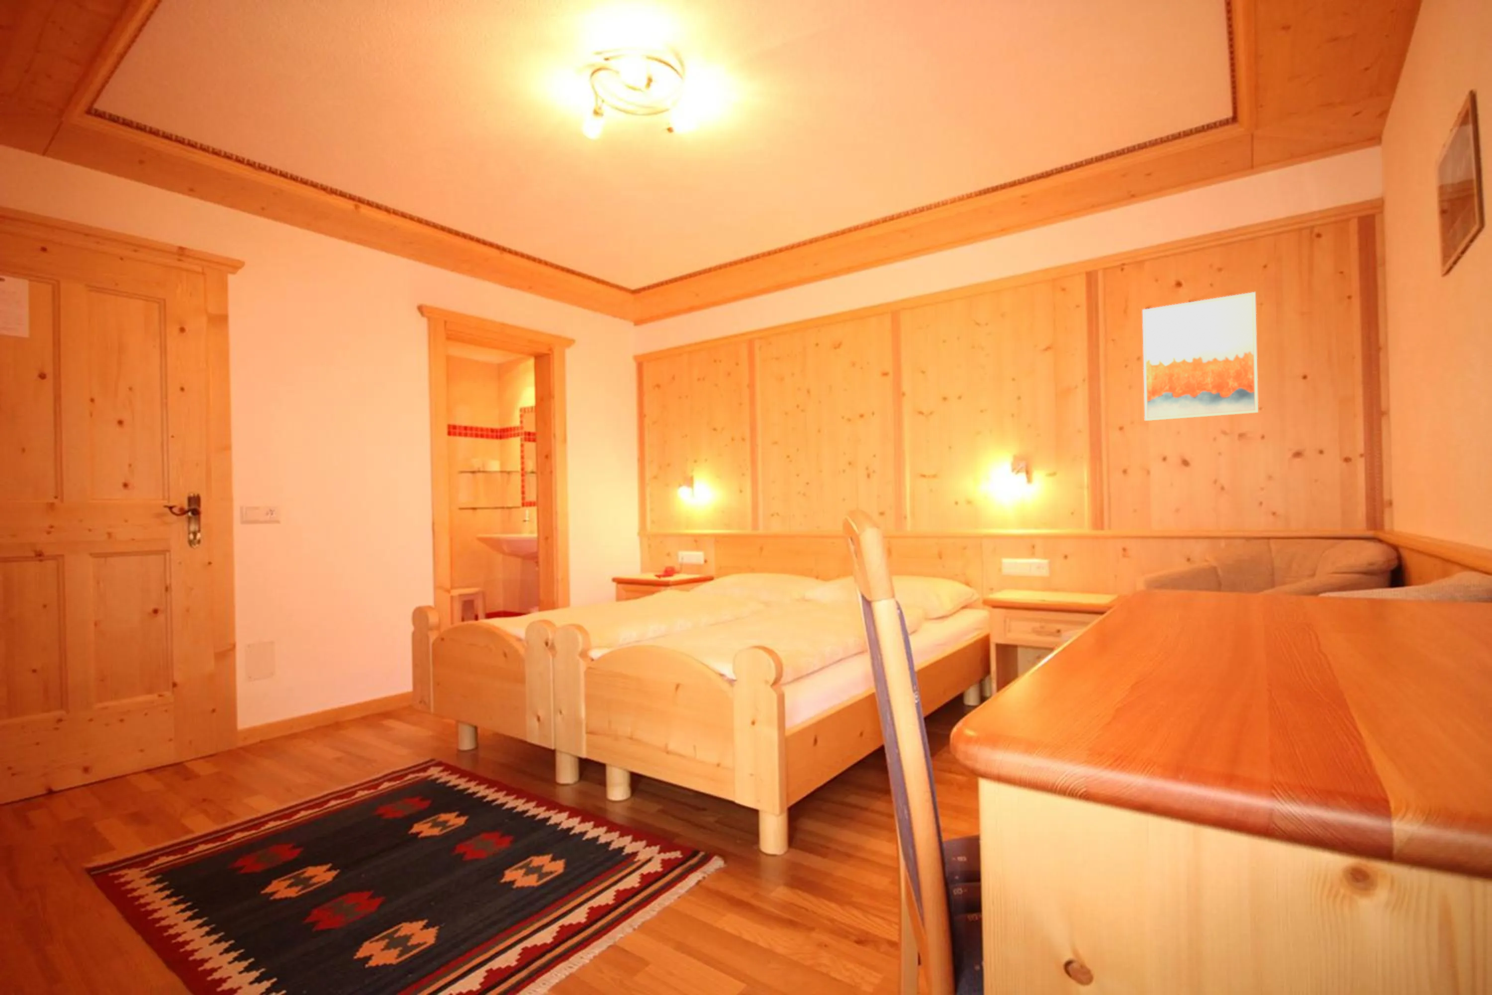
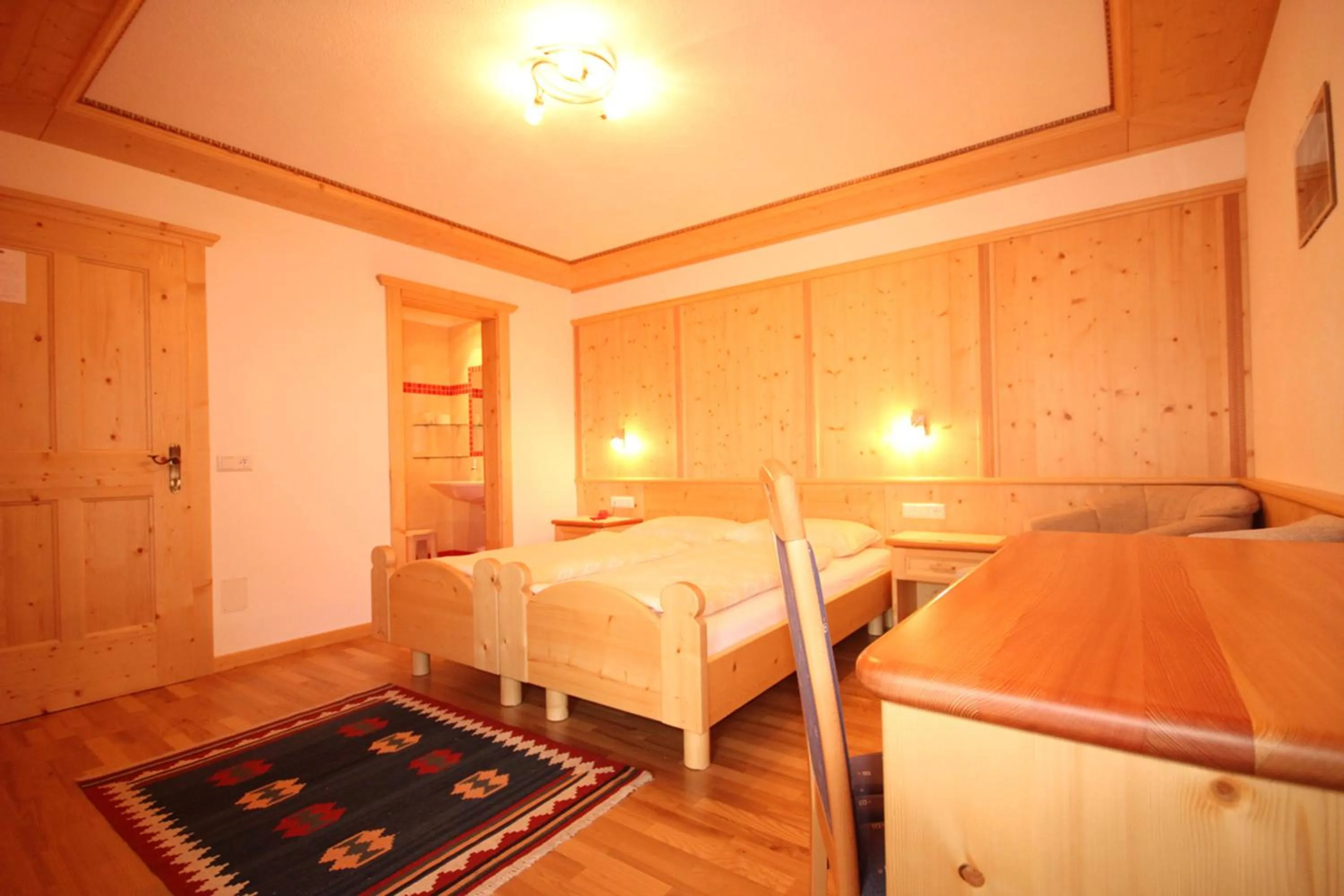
- wall art [1142,292,1259,422]
